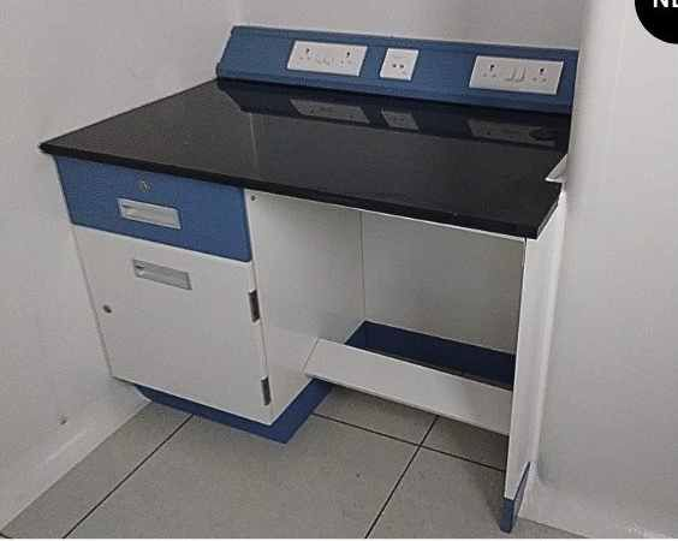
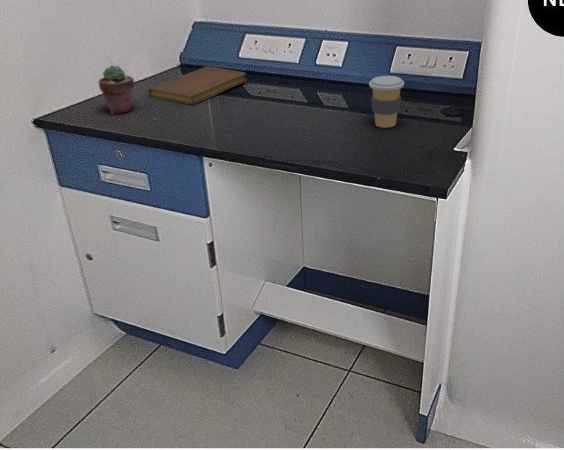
+ potted succulent [98,64,135,115]
+ notebook [148,66,248,106]
+ coffee cup [368,75,405,129]
